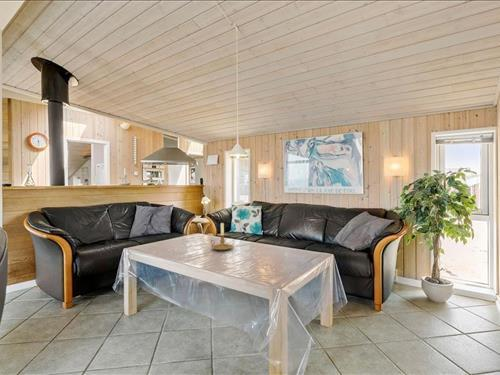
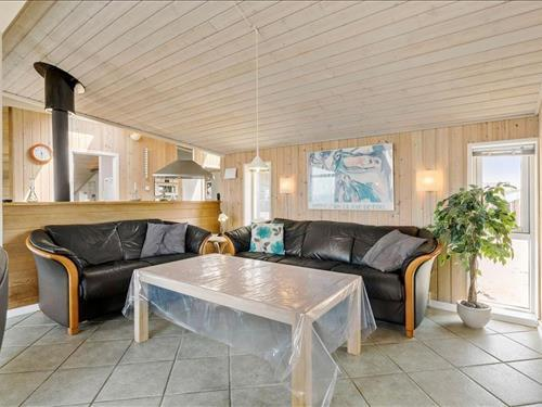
- candle holder [210,222,234,251]
